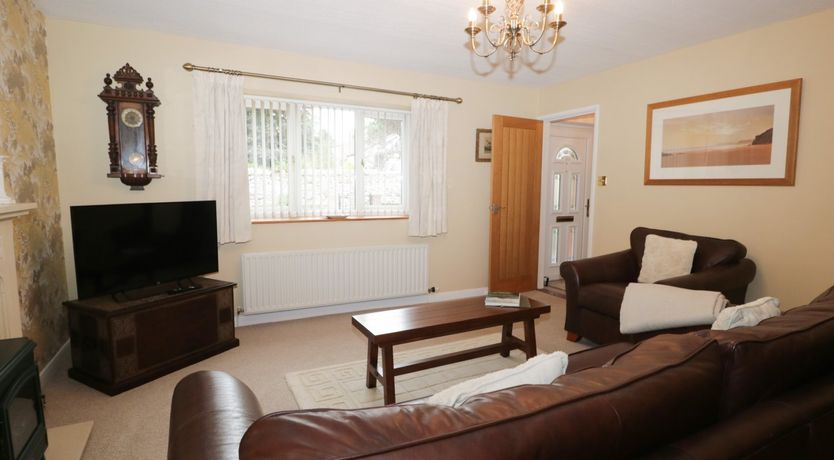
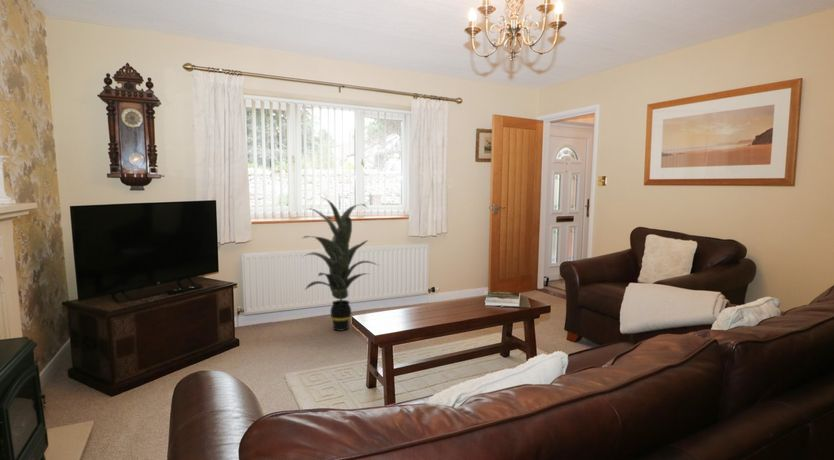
+ indoor plant [300,196,381,332]
